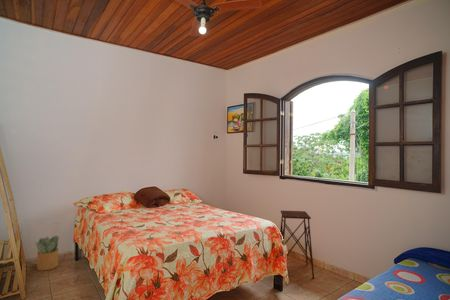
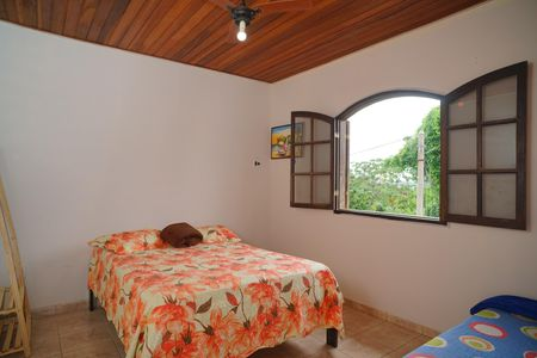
- potted plant [34,235,60,272]
- side table [279,210,315,279]
